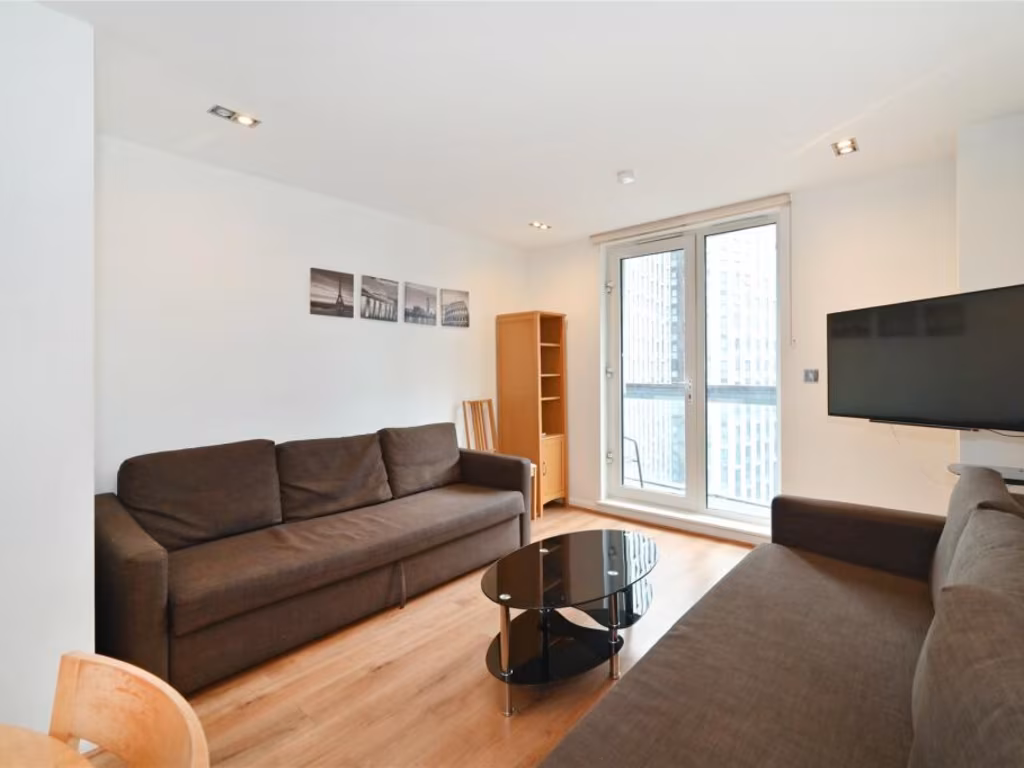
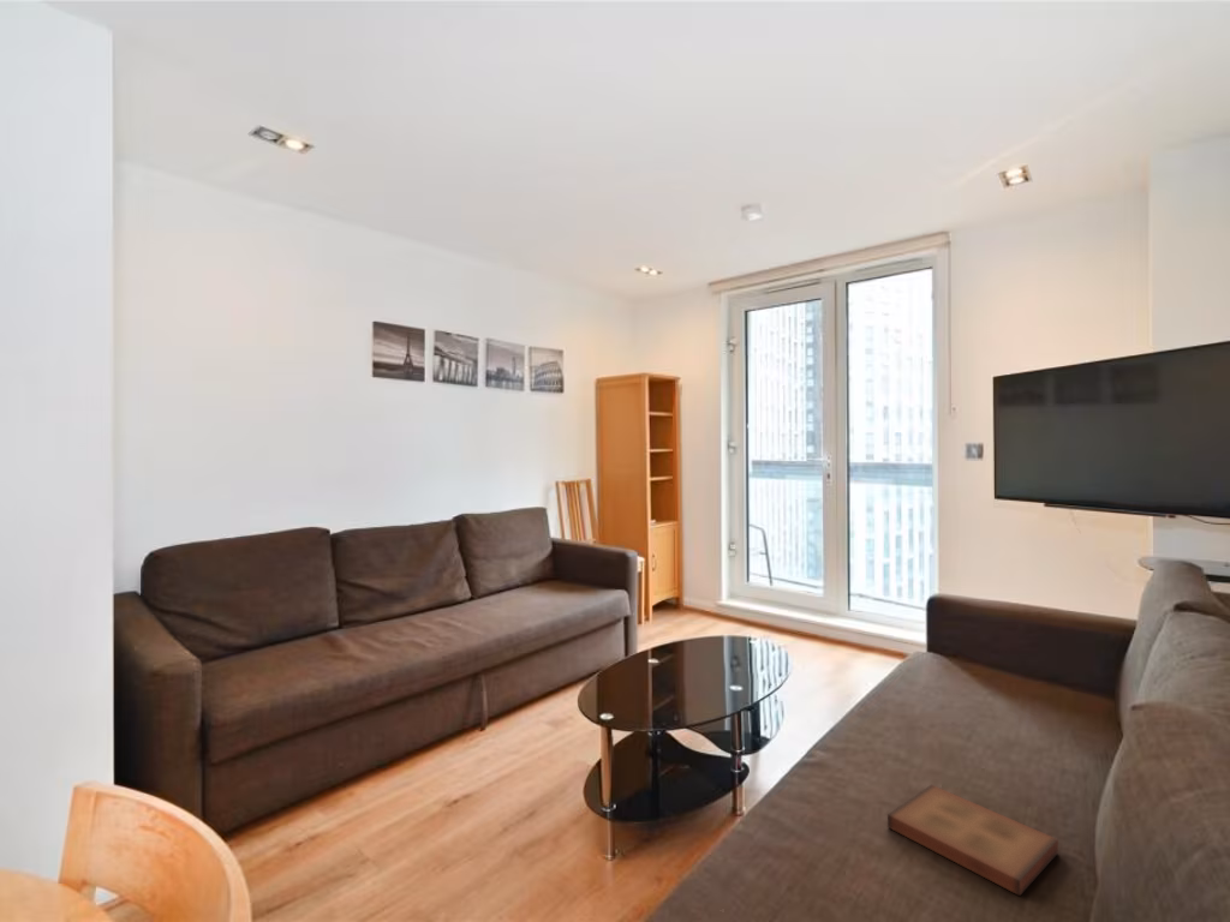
+ book [886,784,1059,897]
